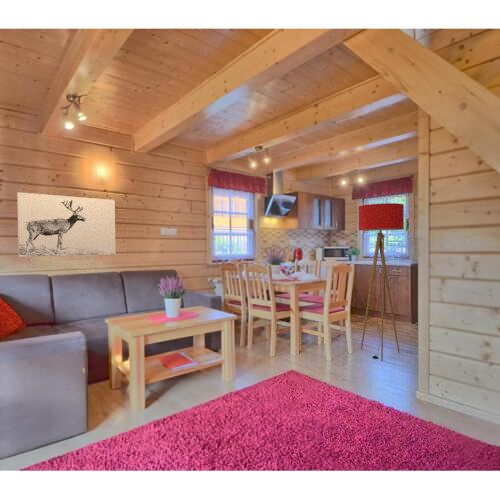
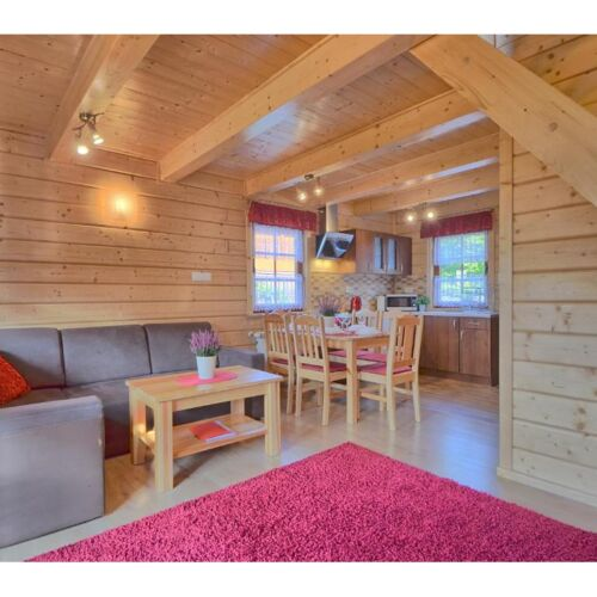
- floor lamp [358,202,405,362]
- wall art [16,191,116,258]
